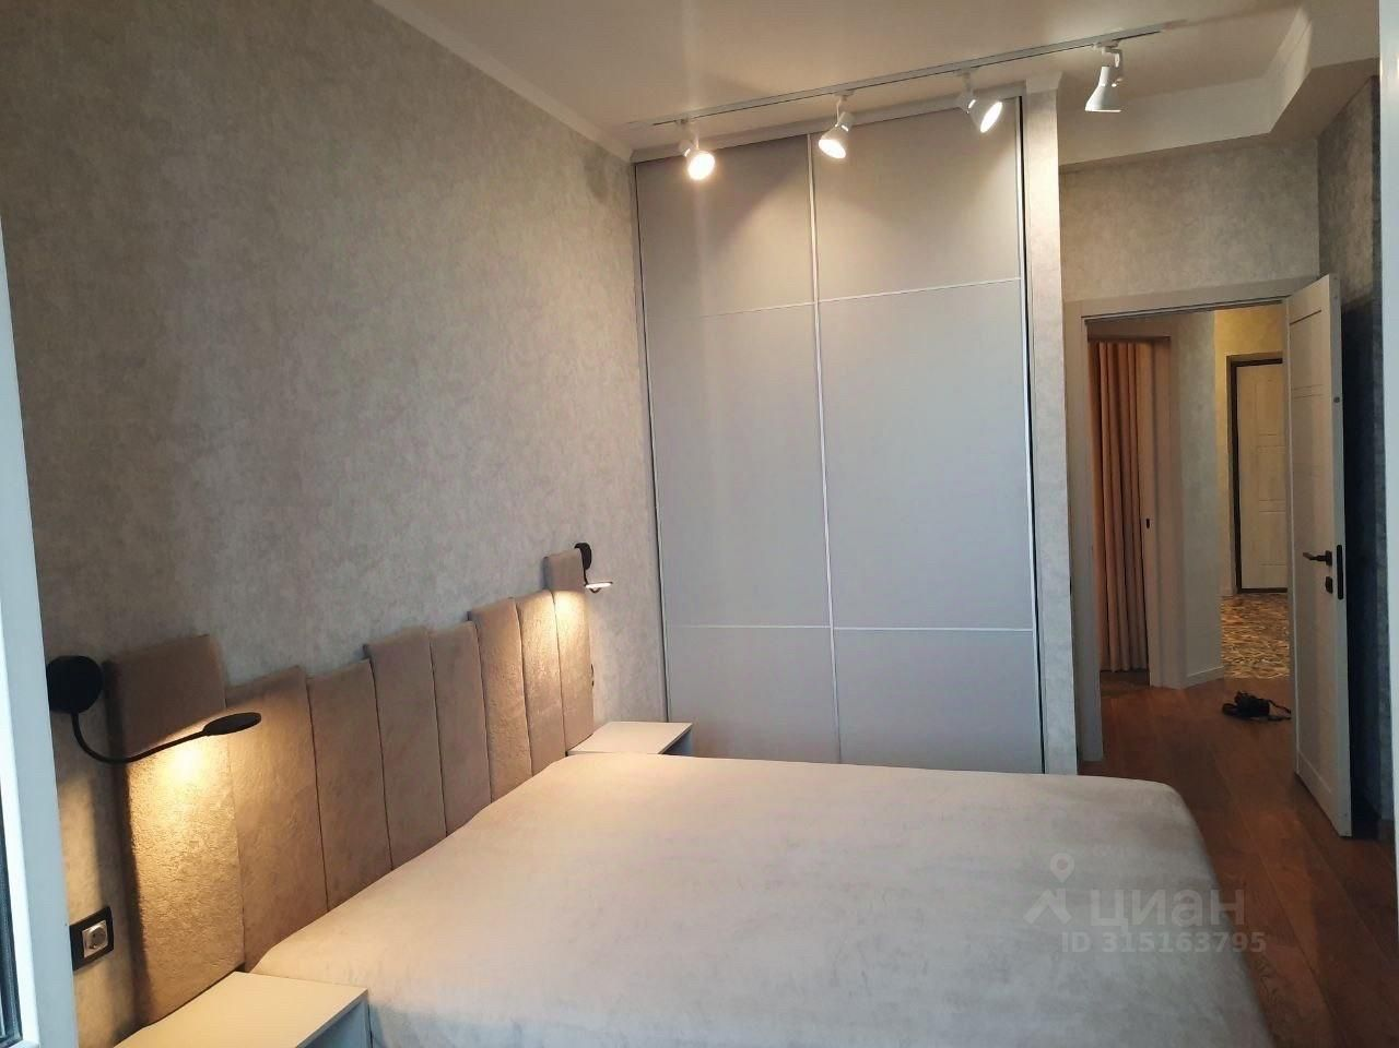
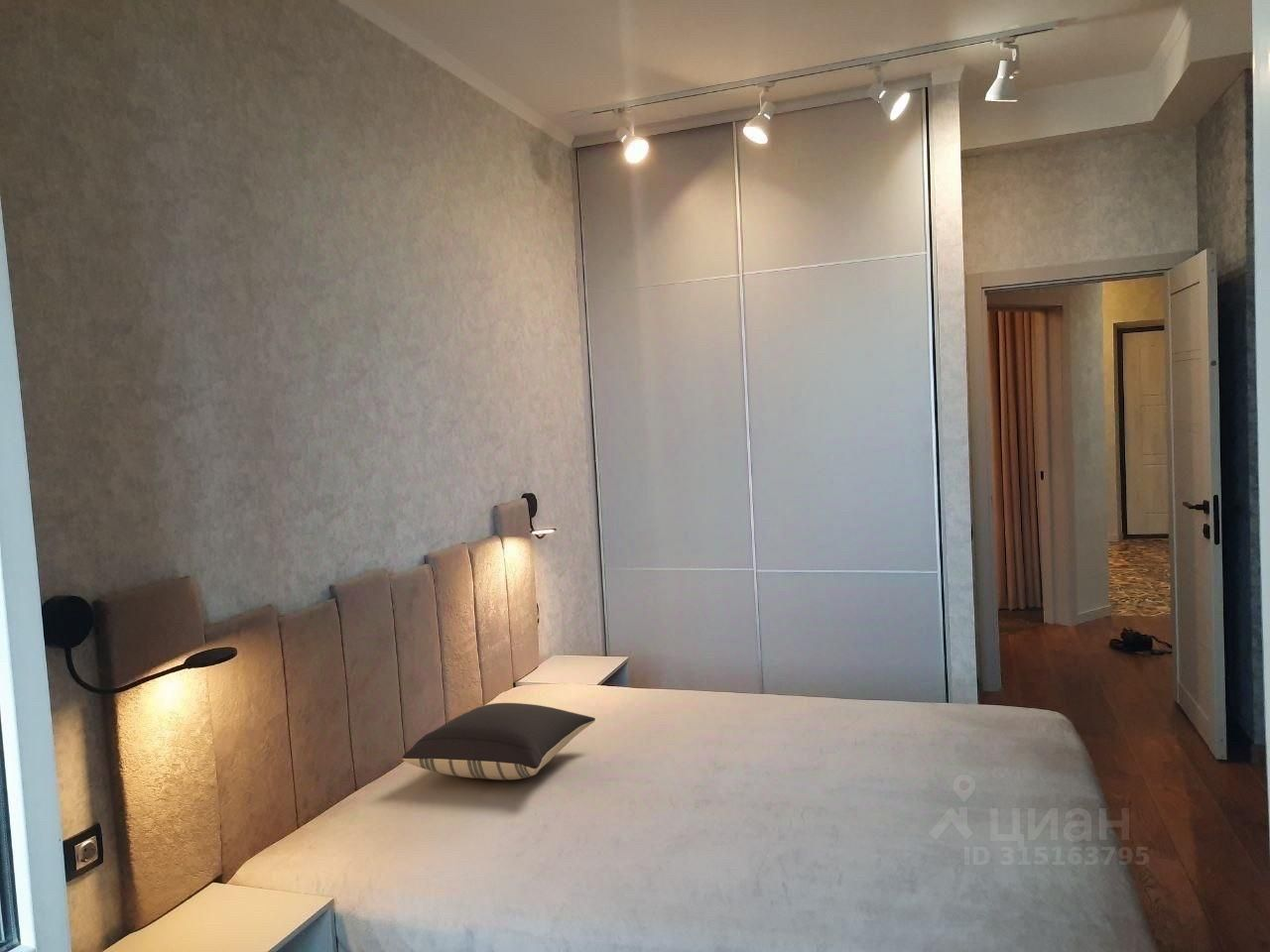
+ pillow [402,702,596,780]
